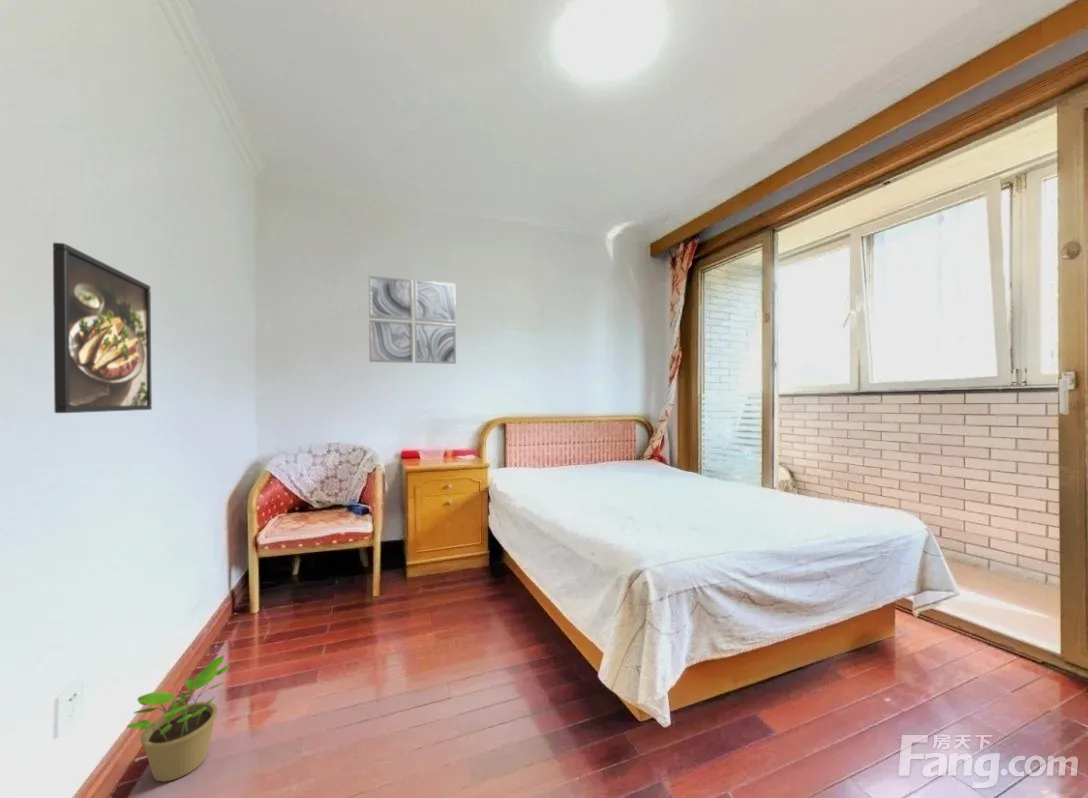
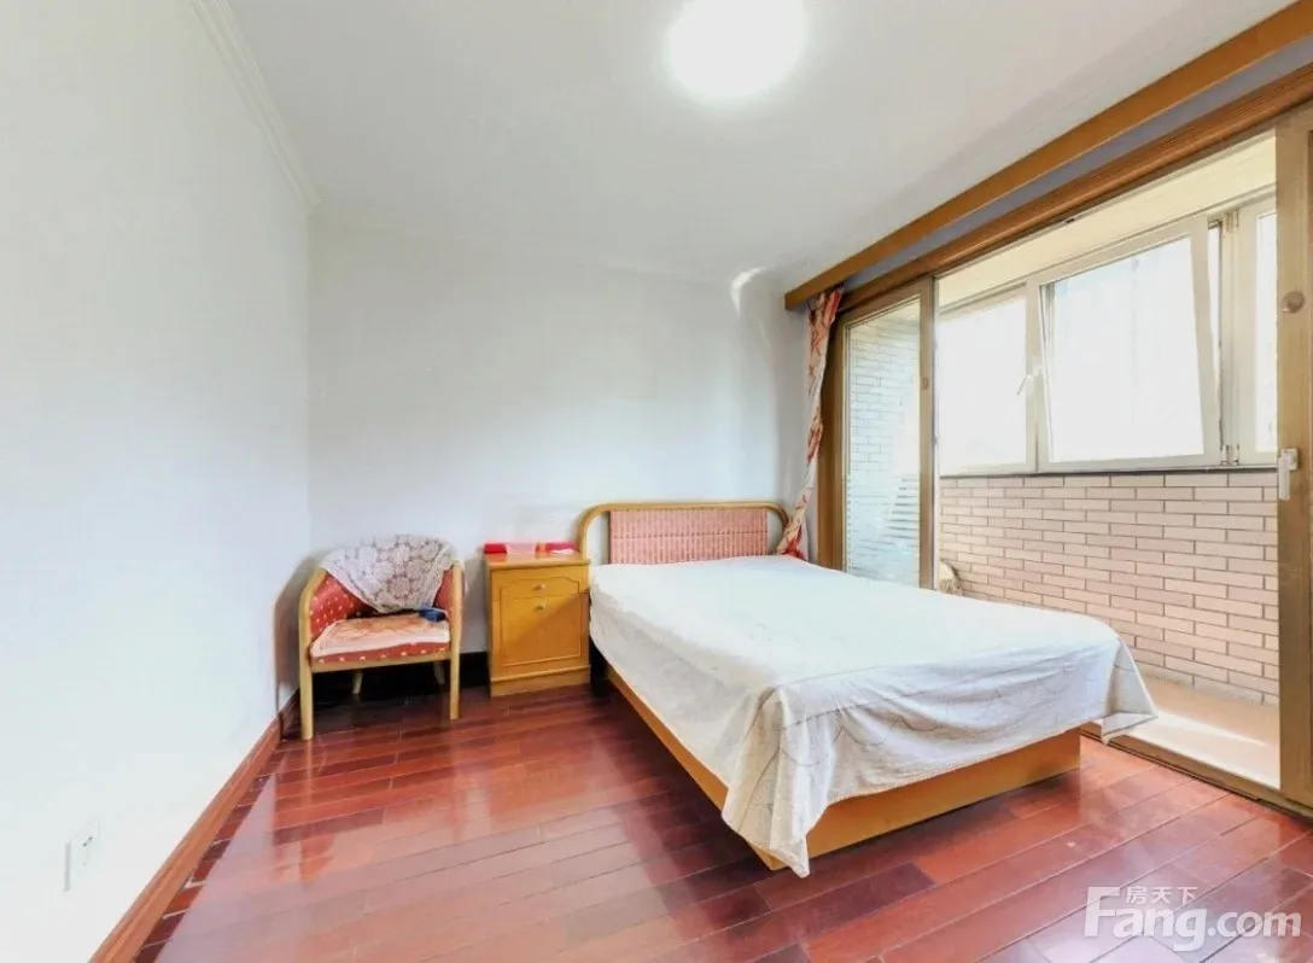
- wall art [368,275,457,365]
- potted plant [126,654,231,783]
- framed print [52,242,153,414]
